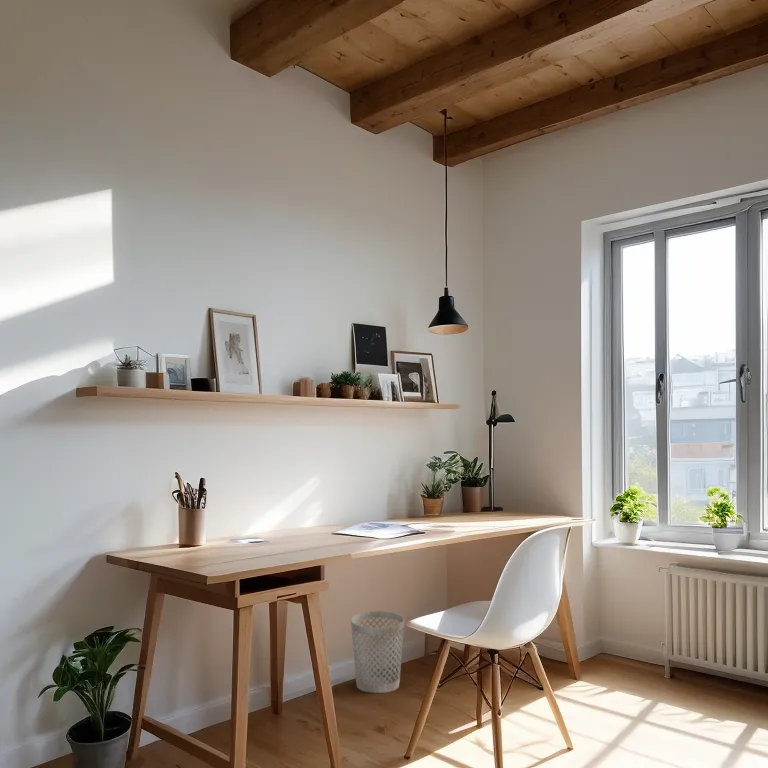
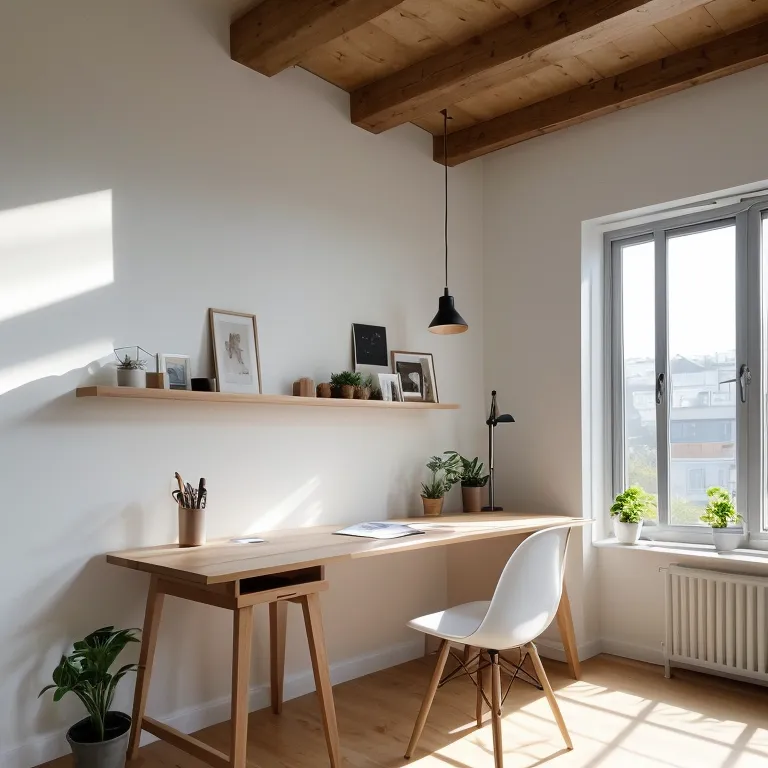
- wastebasket [350,610,405,694]
